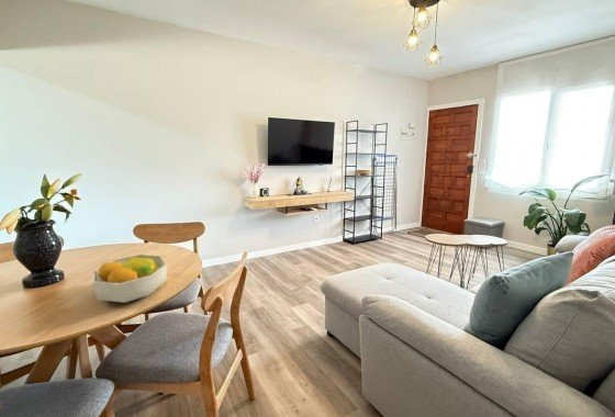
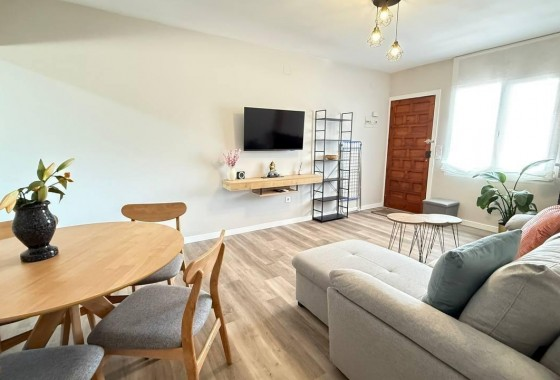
- fruit bowl [91,253,168,304]
